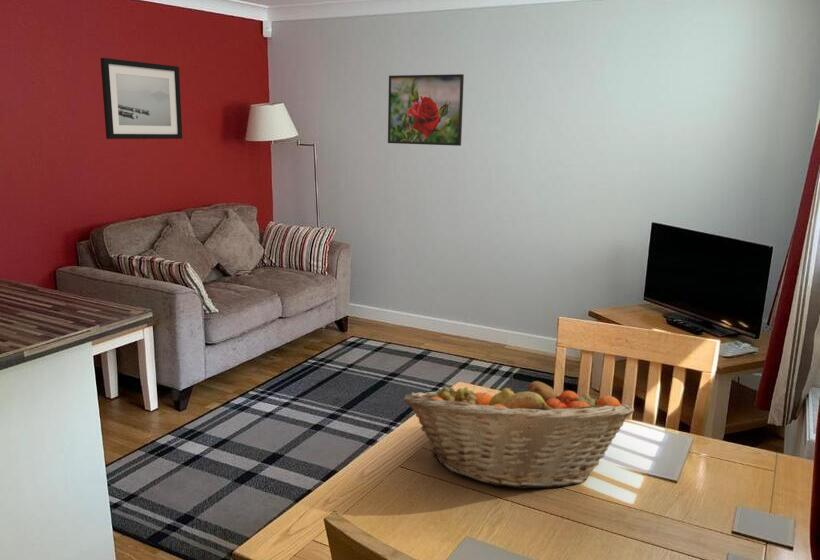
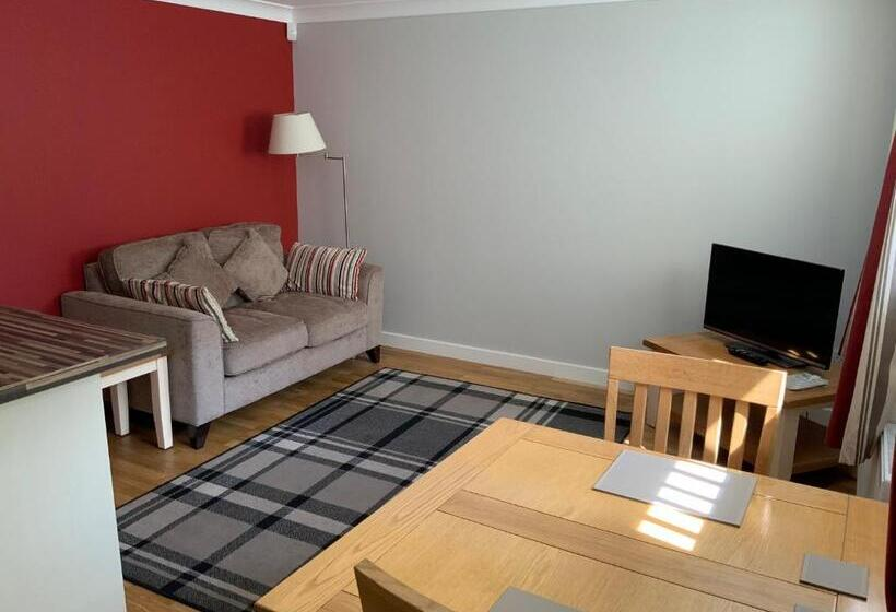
- wall art [100,57,183,140]
- fruit basket [402,375,635,490]
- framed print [387,73,465,147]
